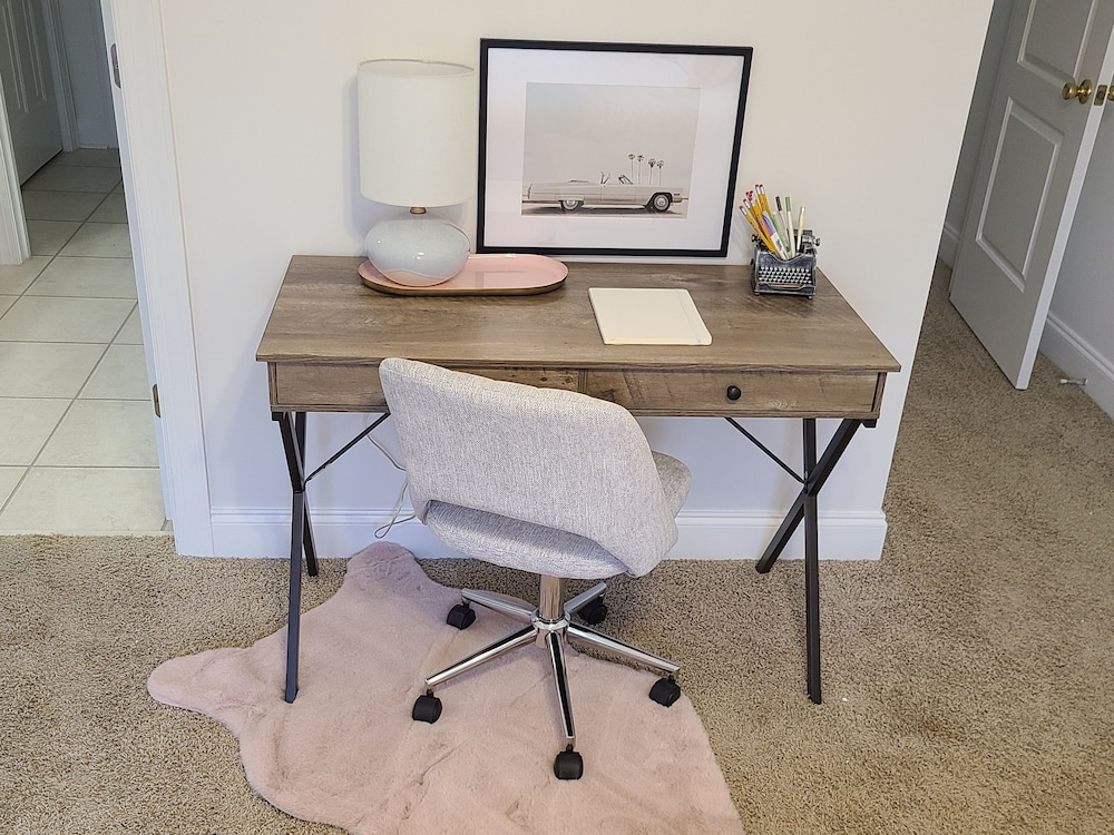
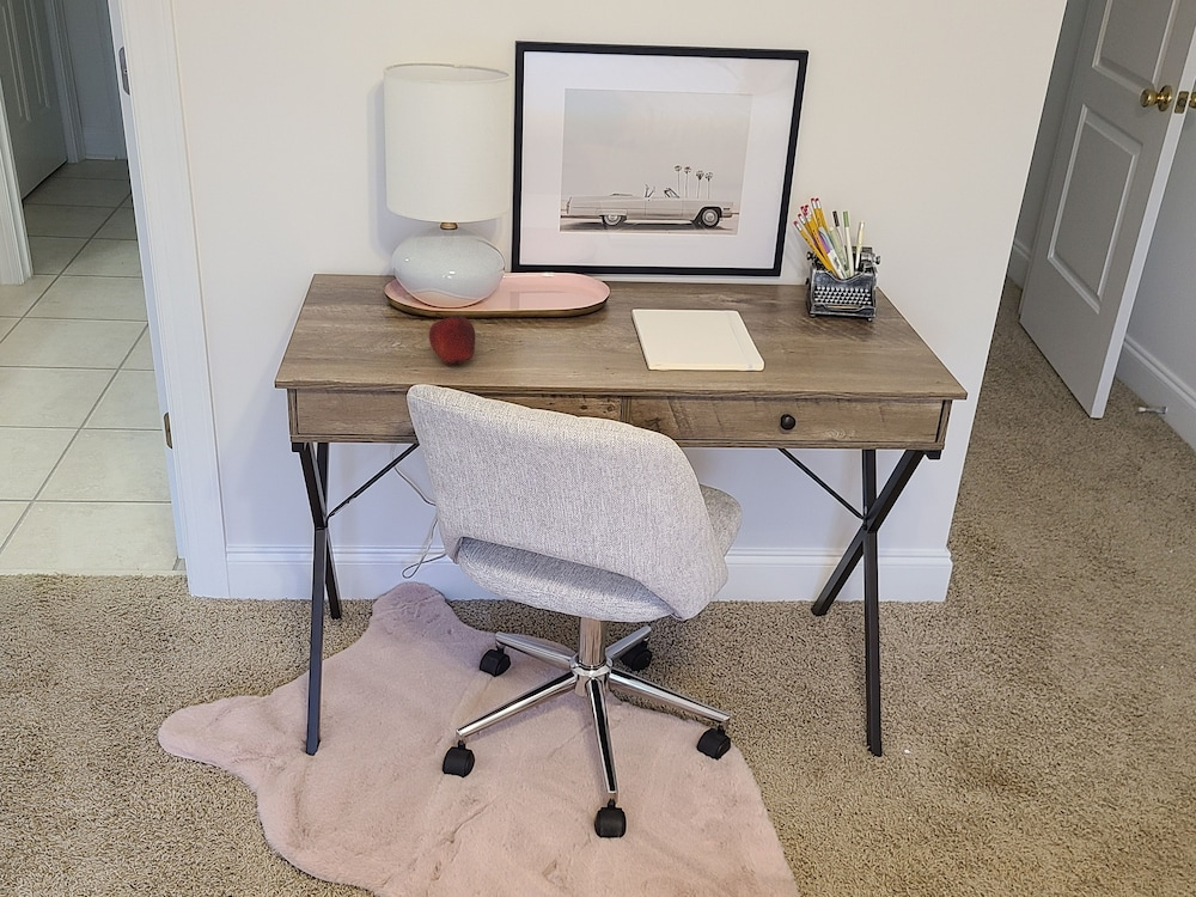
+ apple [428,312,476,366]
